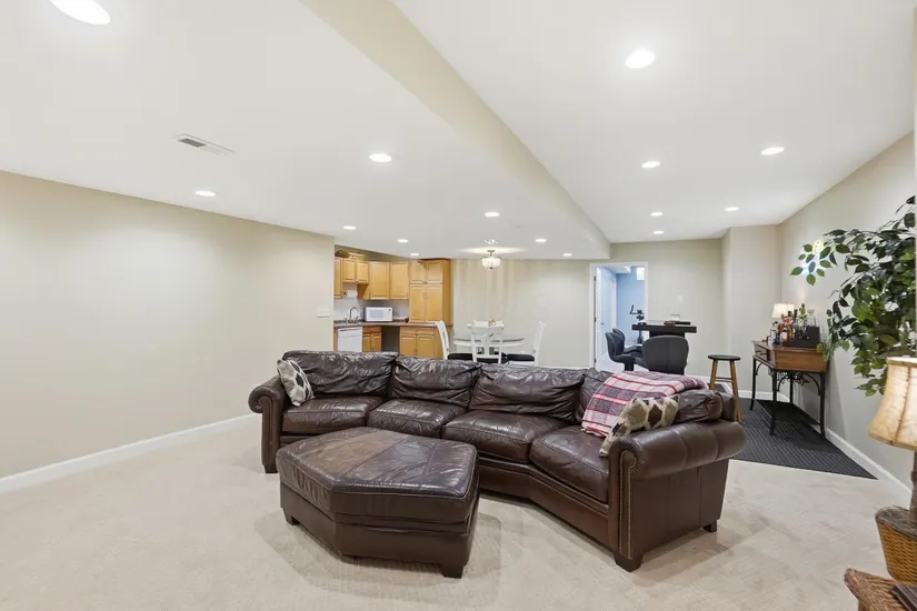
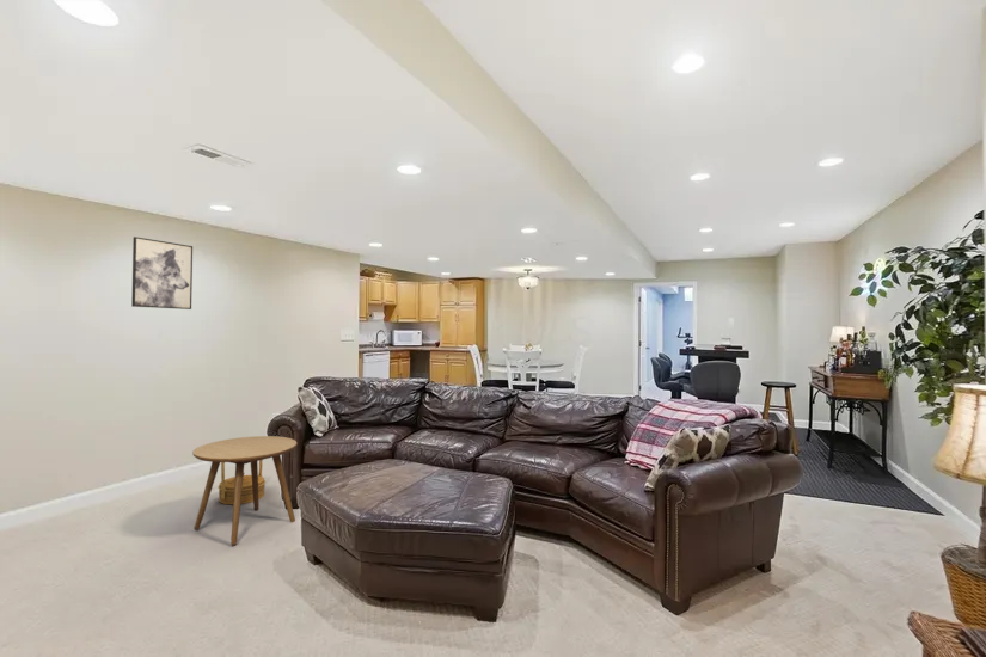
+ basket [218,460,267,505]
+ wall art [130,235,194,311]
+ side table [191,435,298,547]
